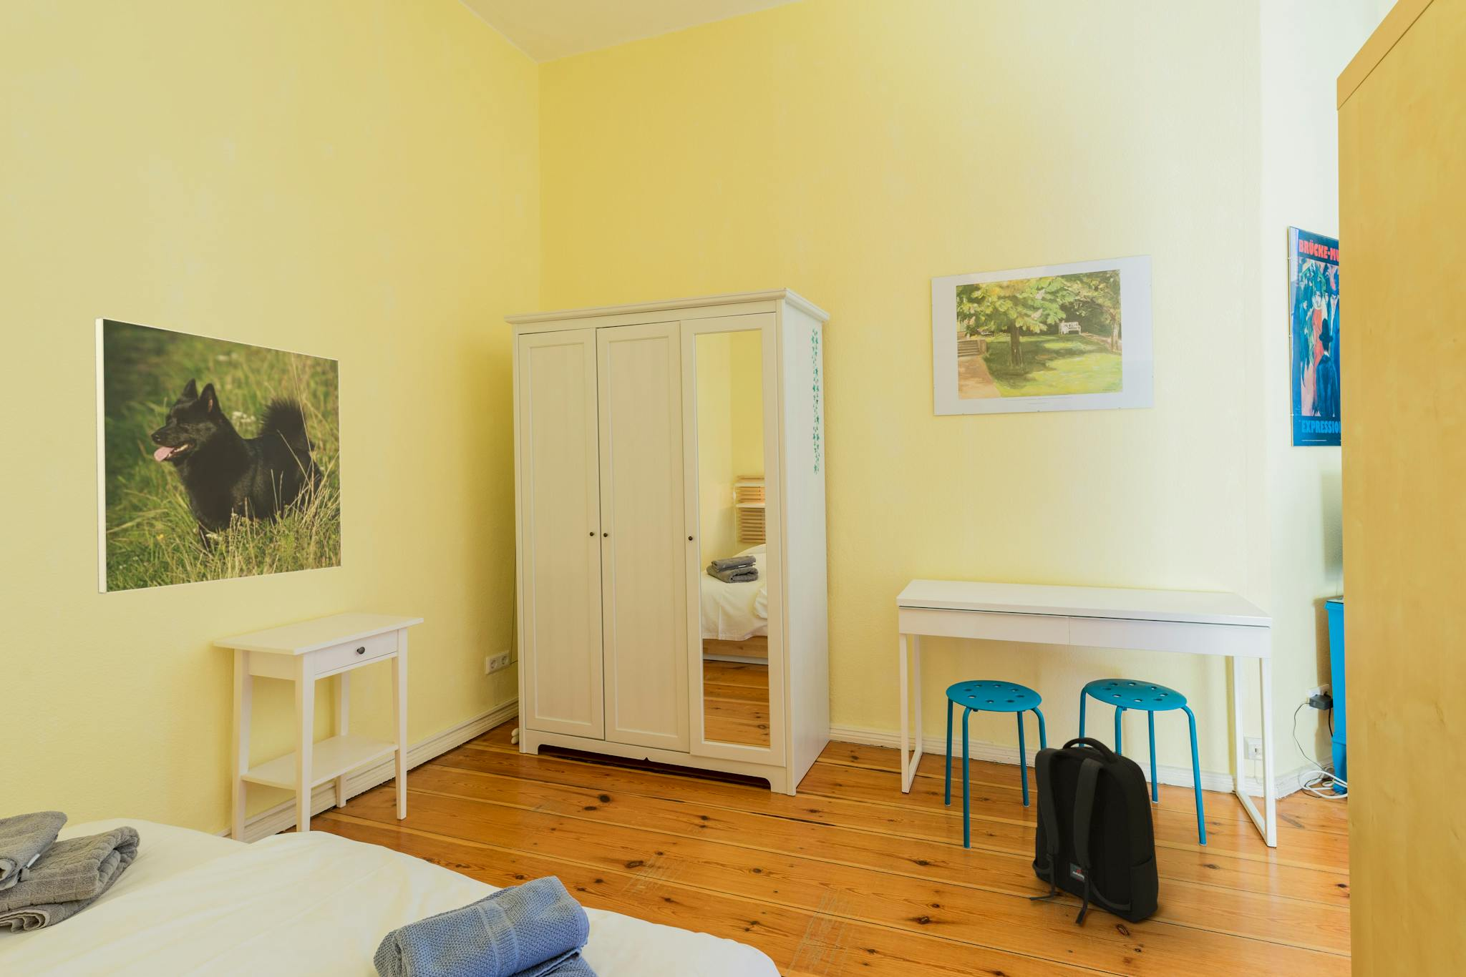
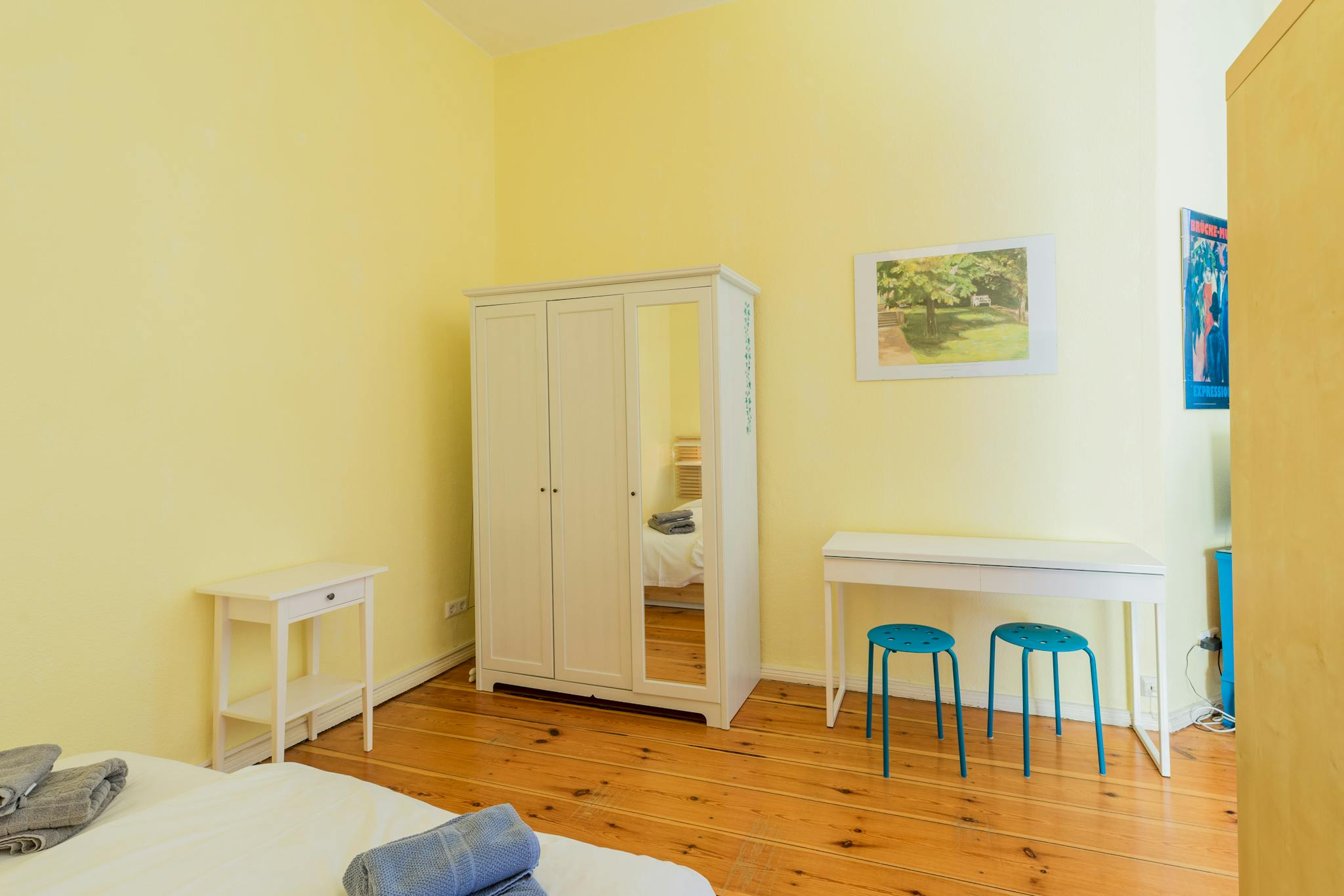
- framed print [94,316,343,594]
- backpack [1028,737,1159,925]
